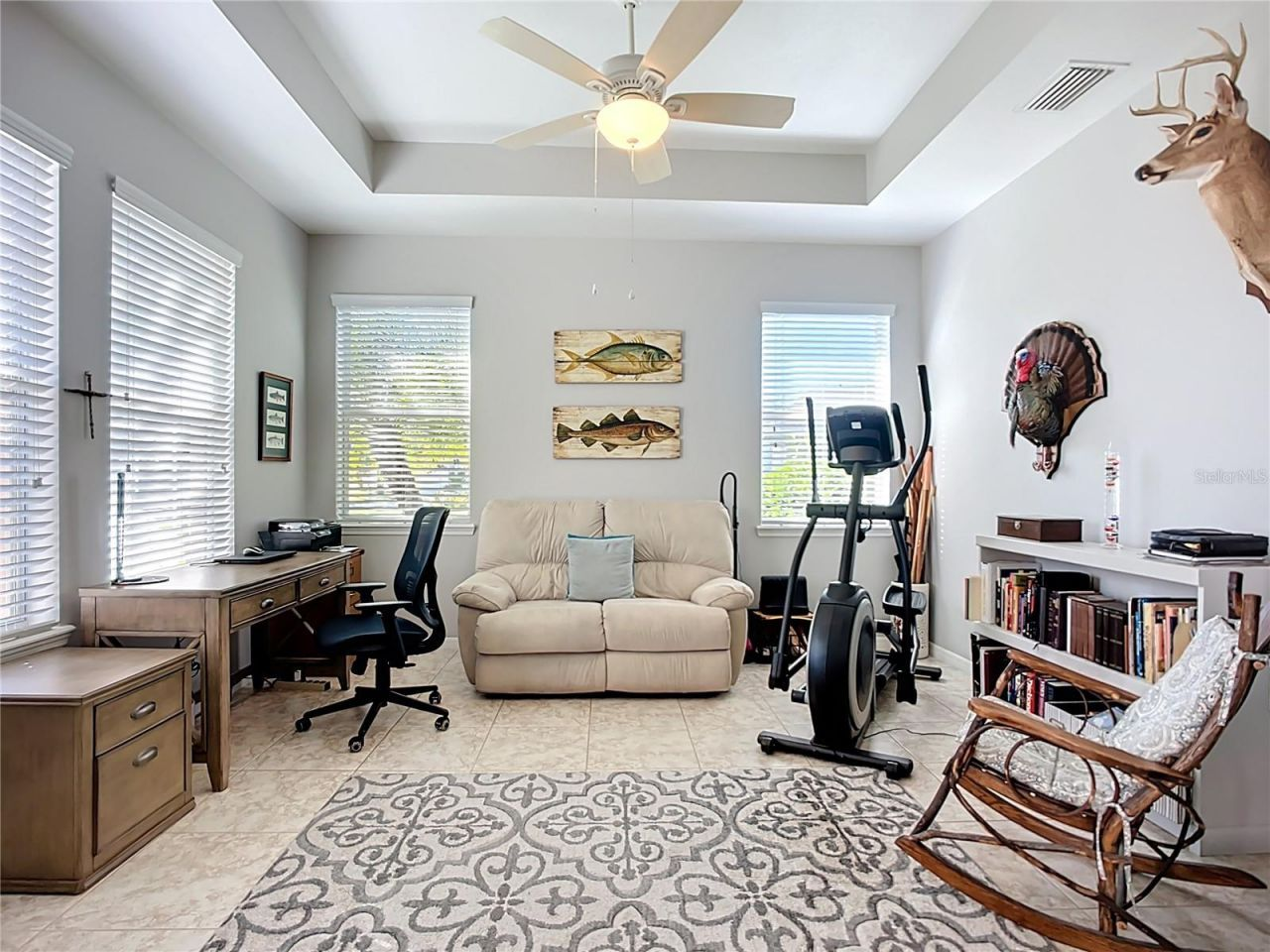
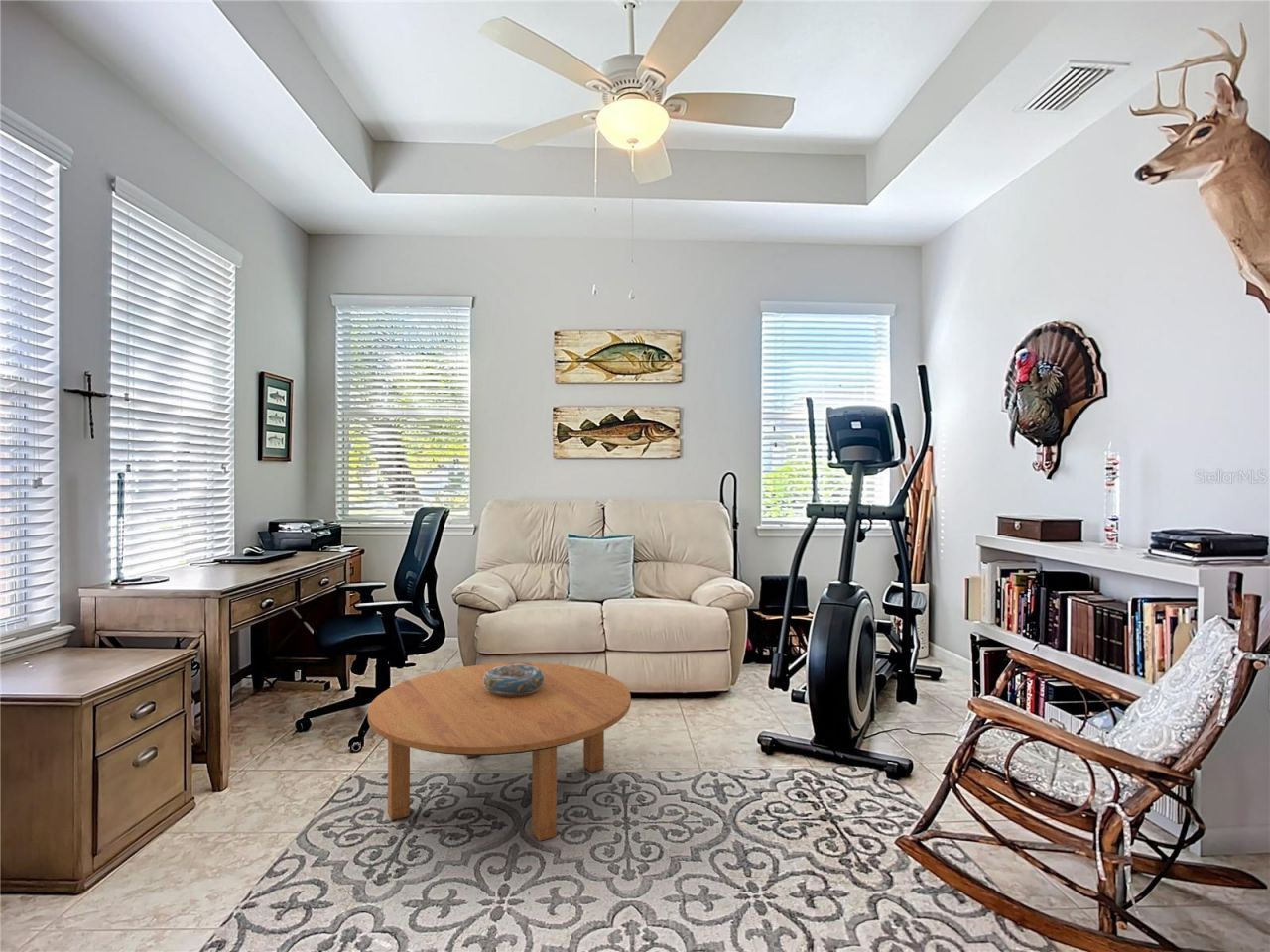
+ decorative bowl [483,664,545,696]
+ coffee table [367,661,632,842]
